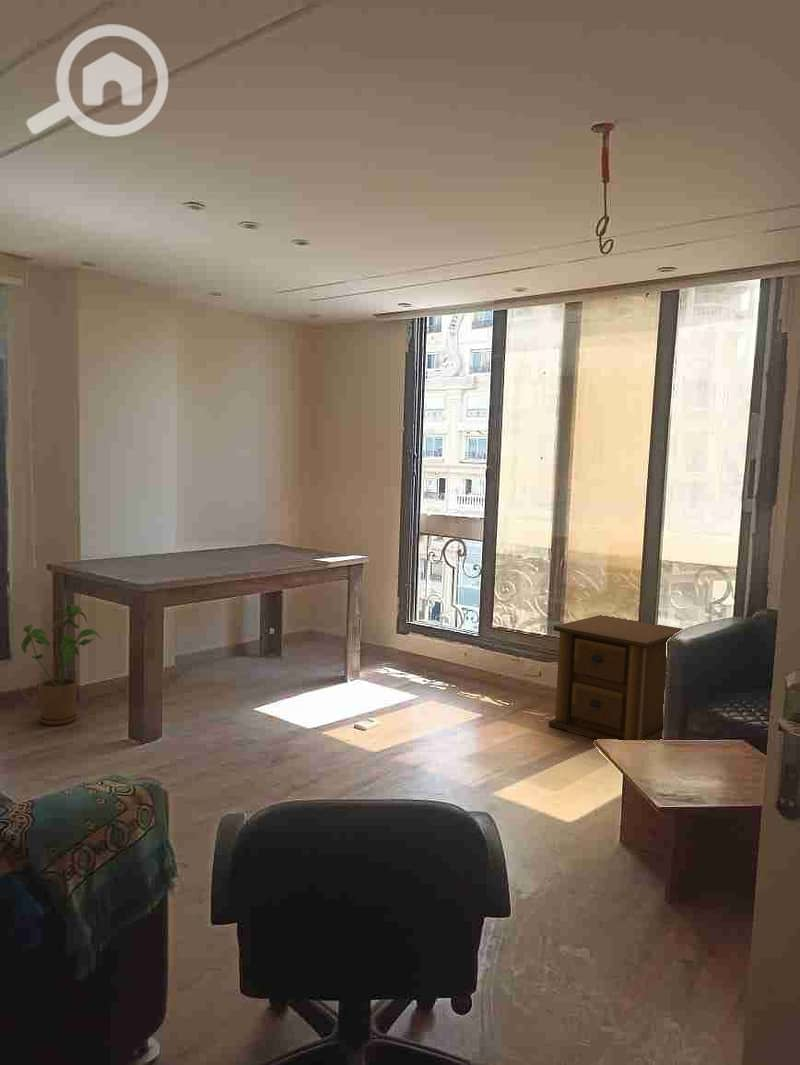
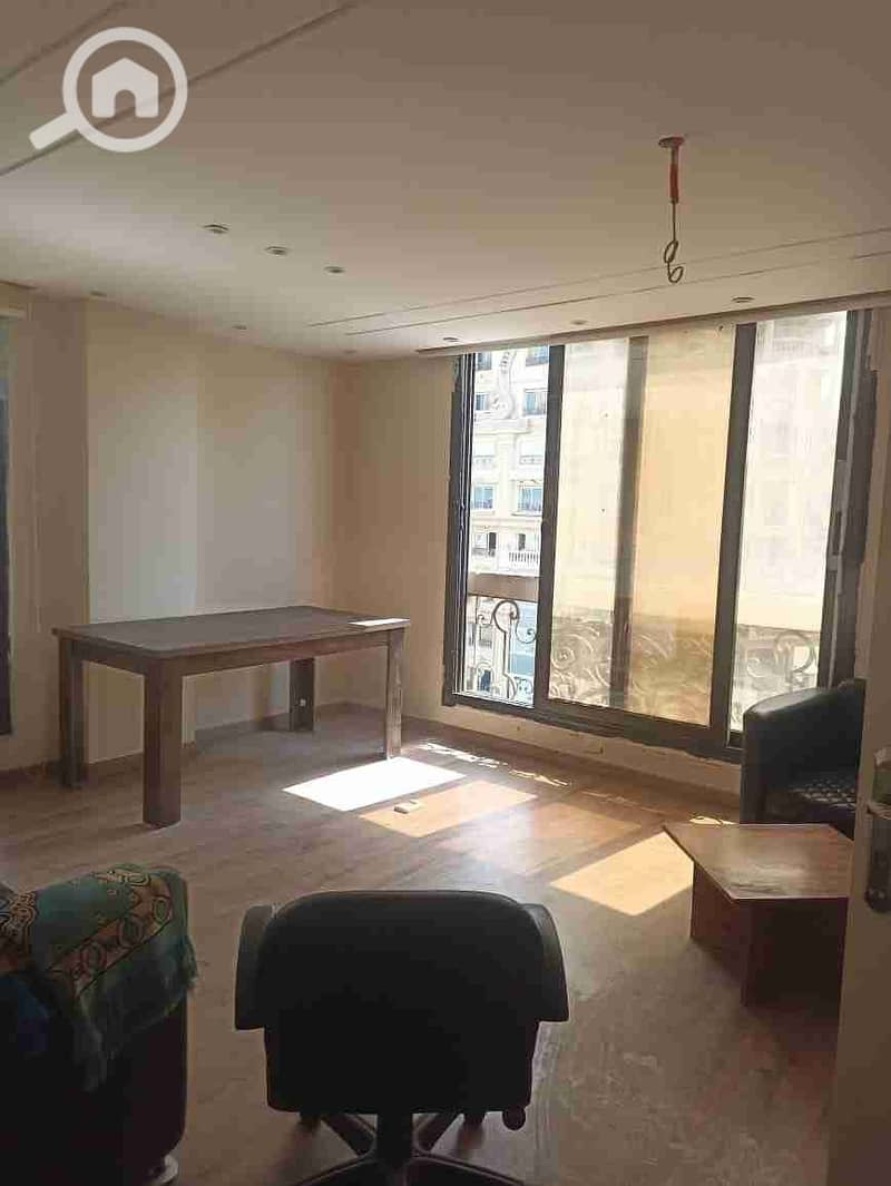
- house plant [20,604,102,726]
- side table [548,614,683,741]
